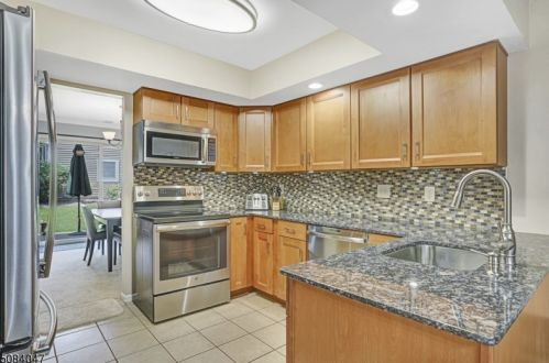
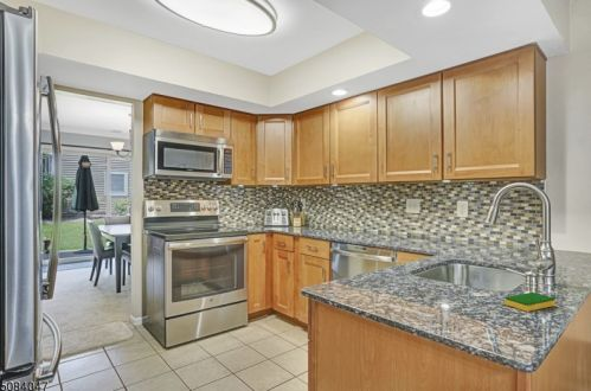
+ dish sponge [503,291,557,313]
